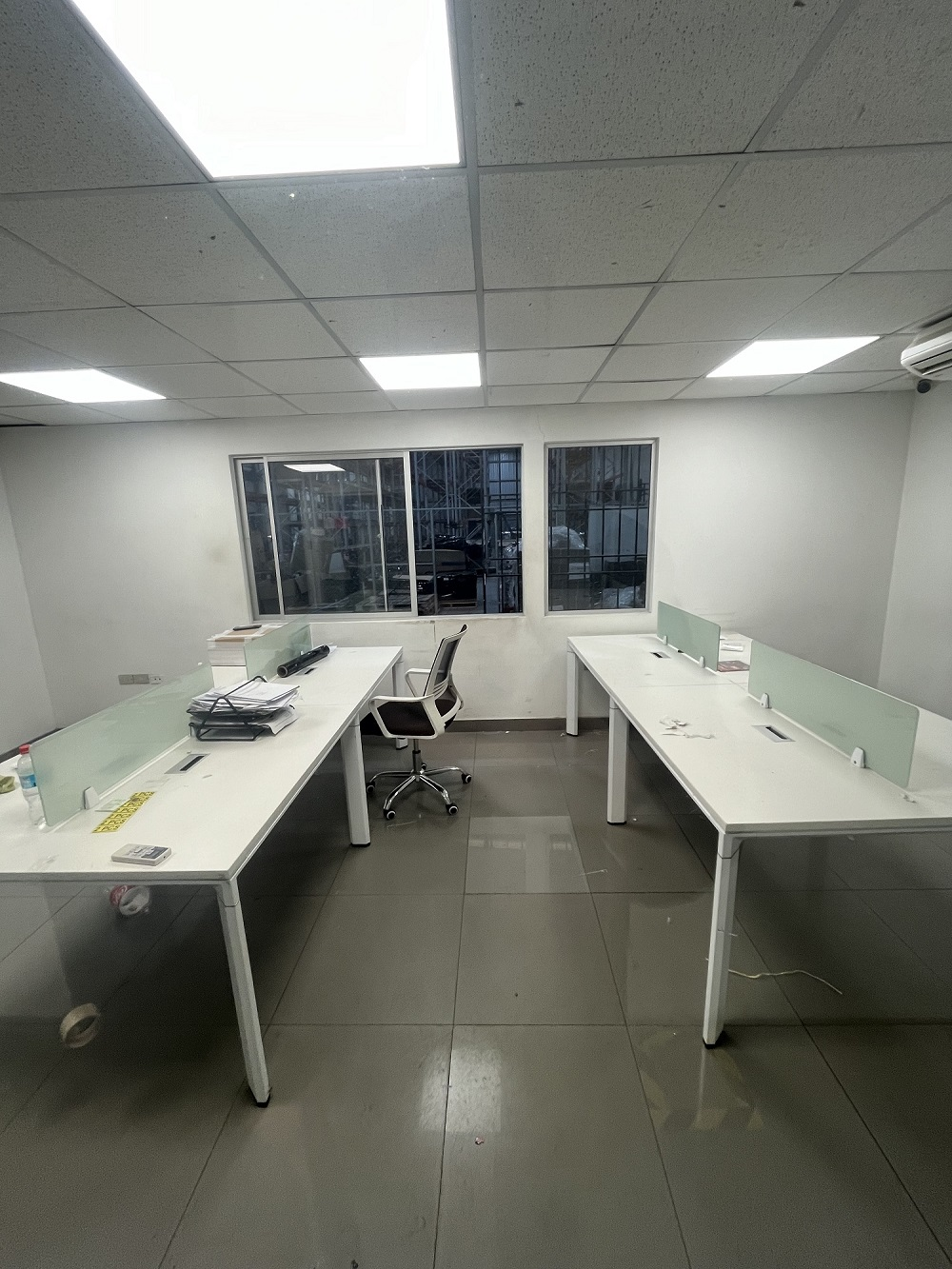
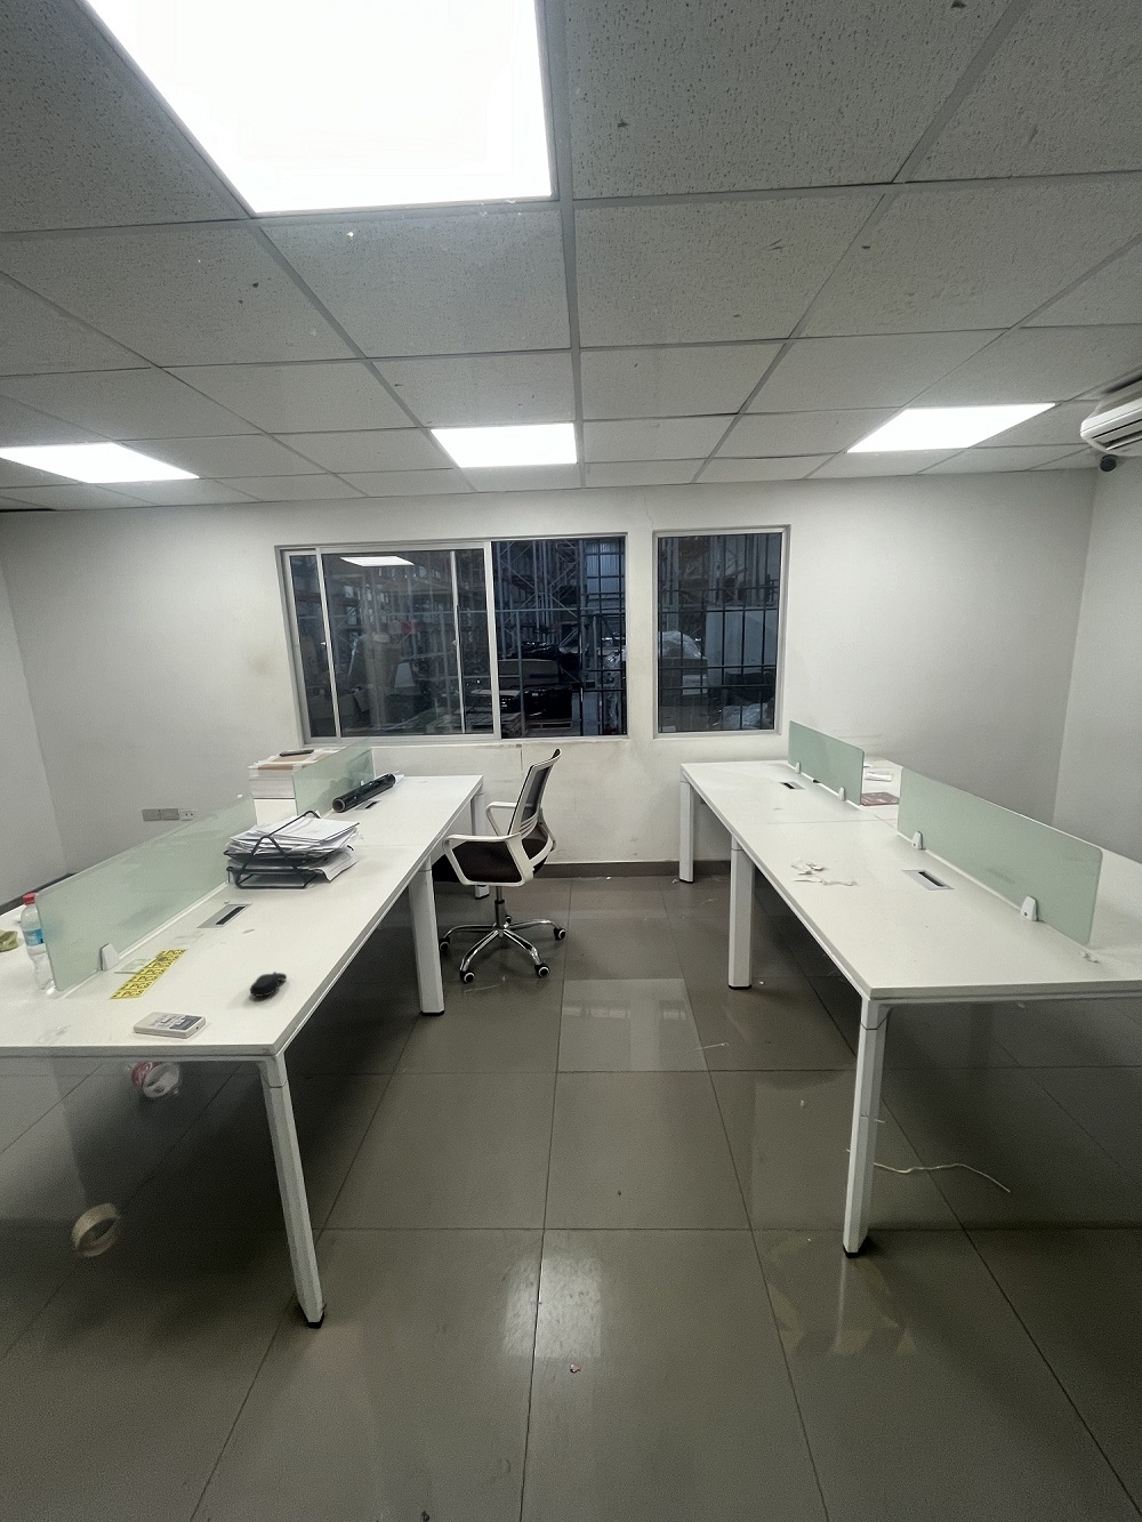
+ computer mouse [250,970,288,998]
